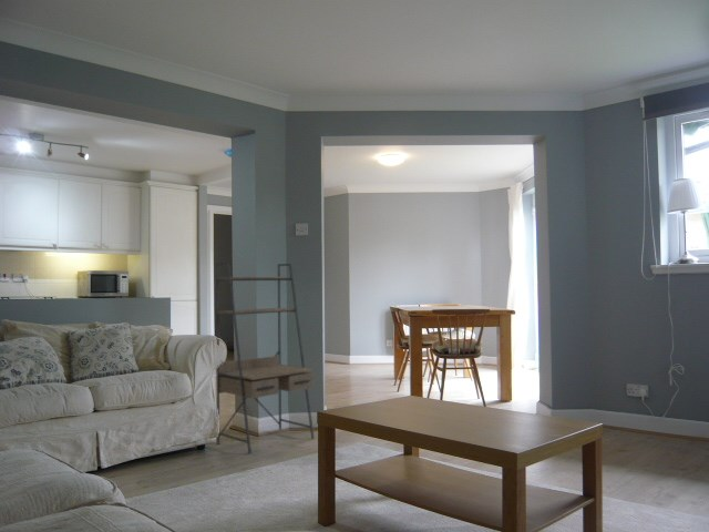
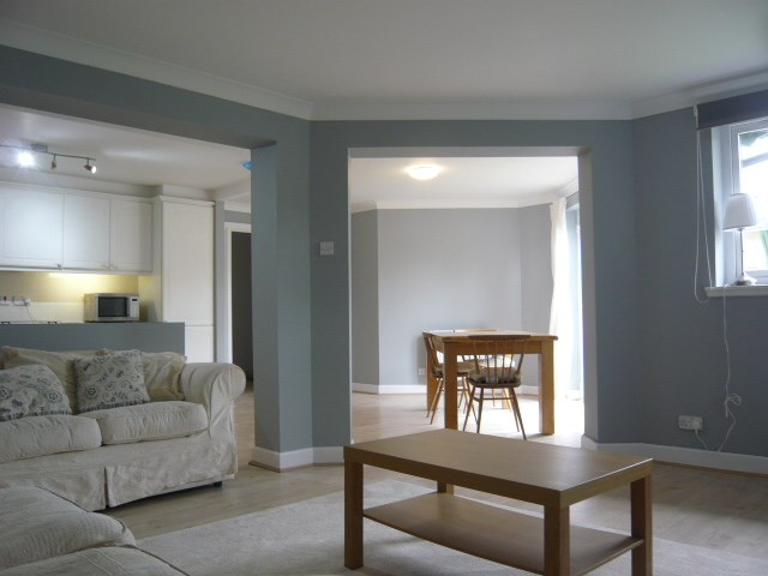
- shelving unit [215,262,315,456]
